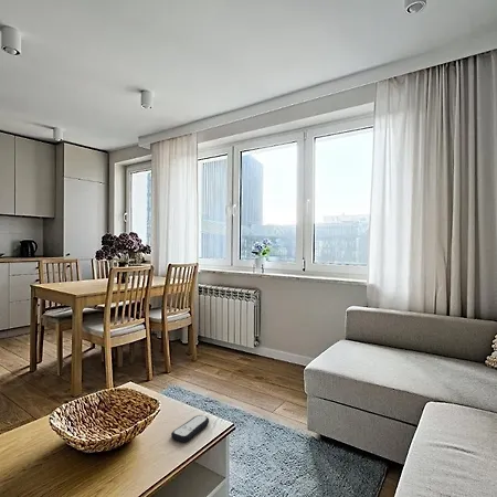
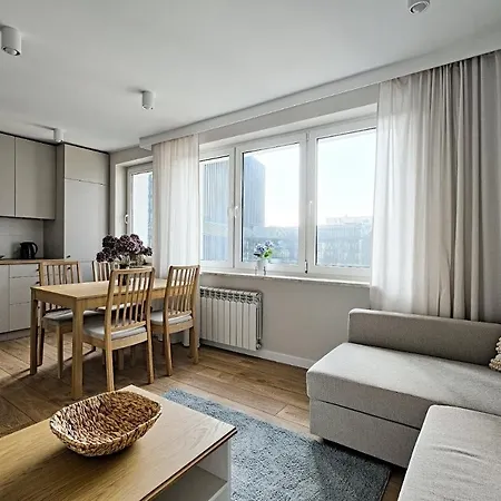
- remote control [170,414,210,443]
